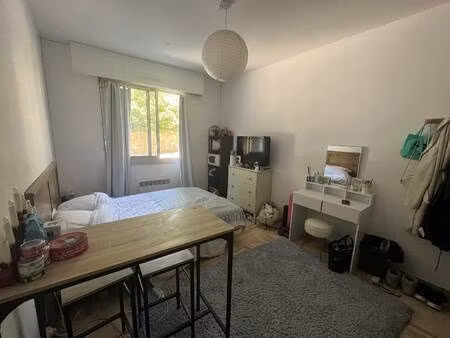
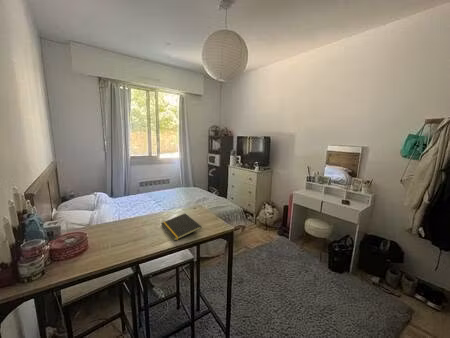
+ notepad [160,213,203,242]
